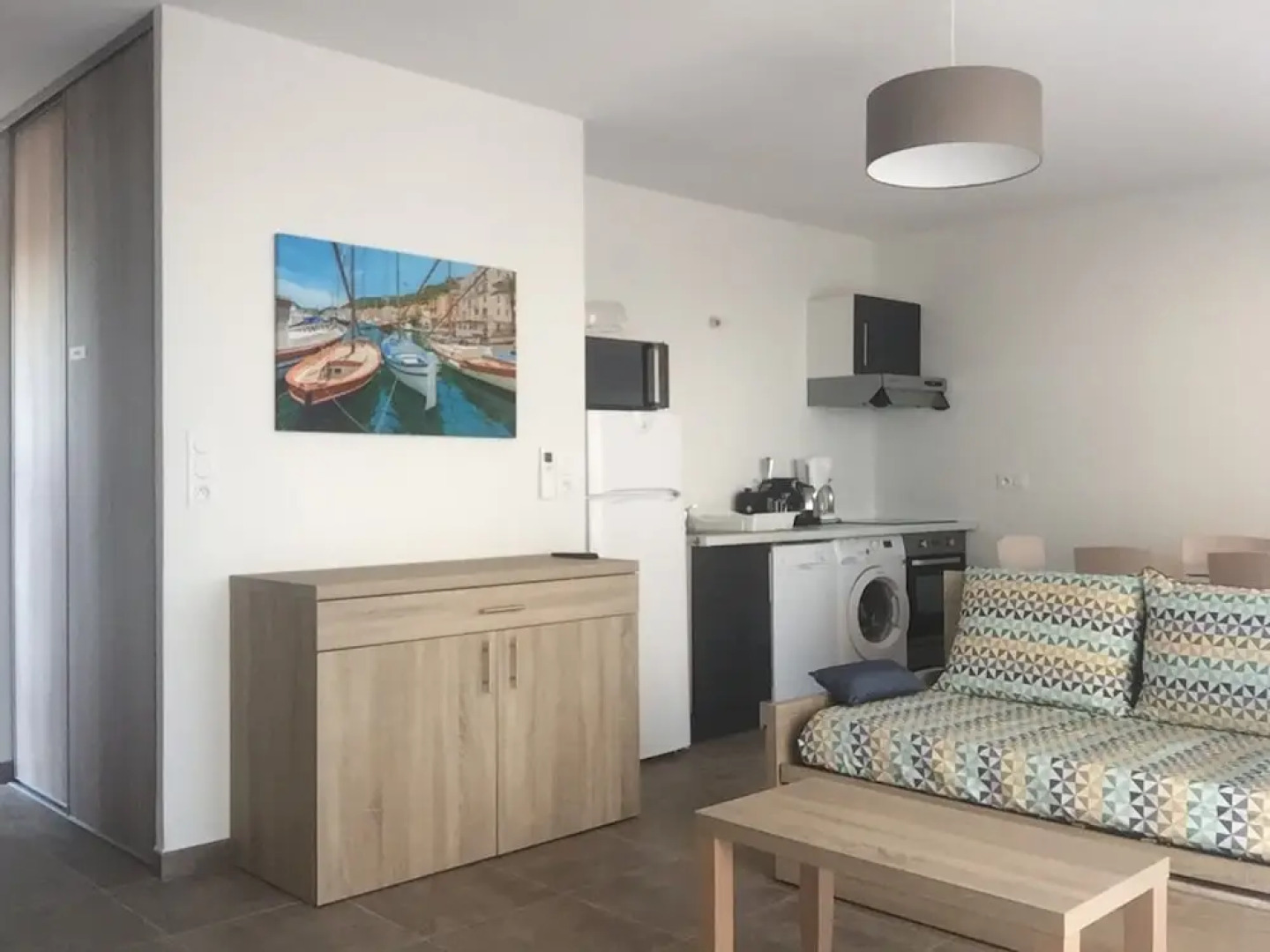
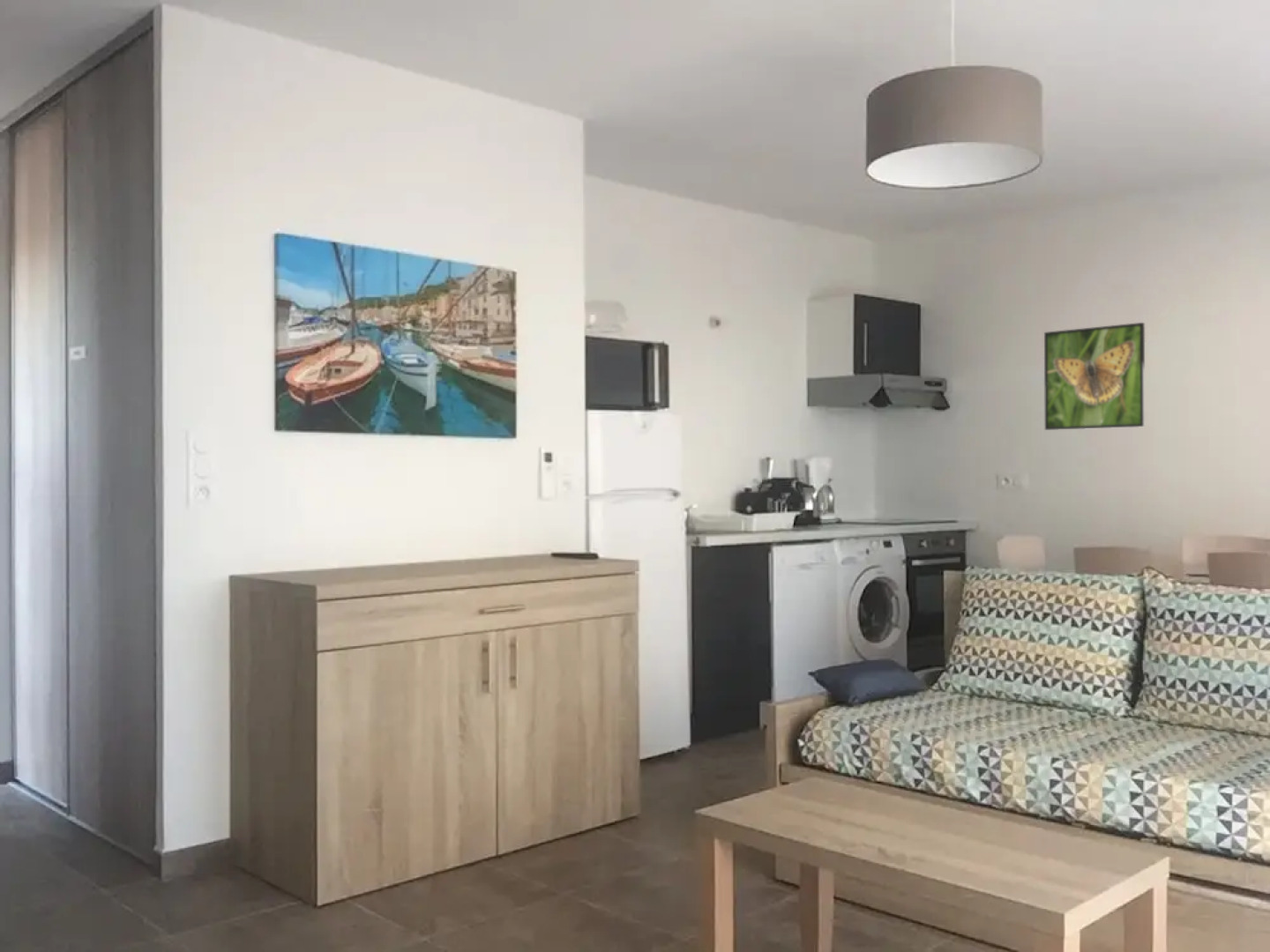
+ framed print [1043,322,1146,431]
